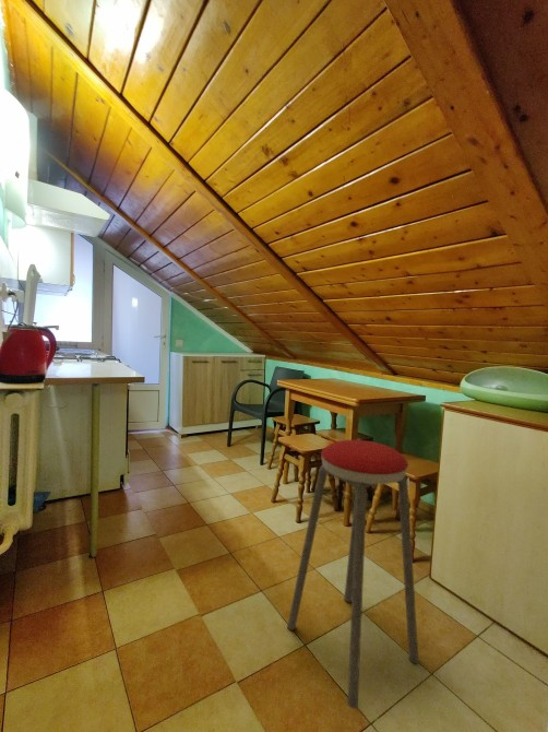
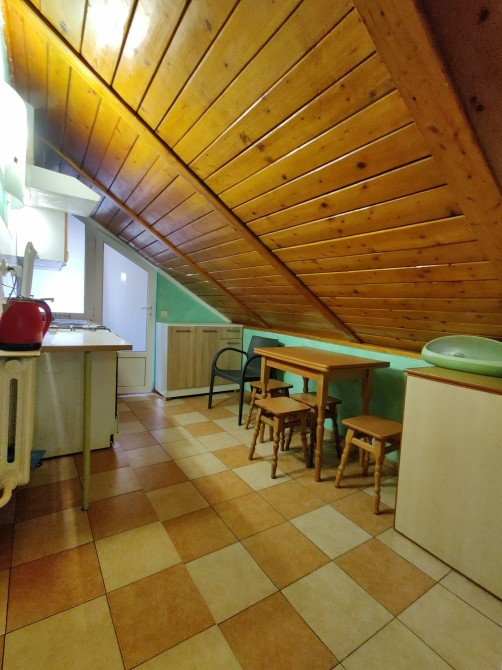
- music stool [286,439,419,709]
